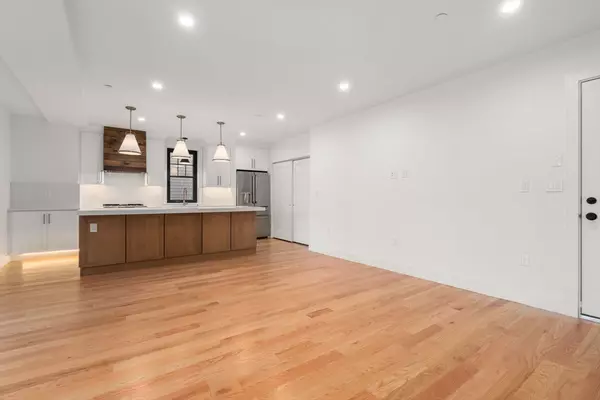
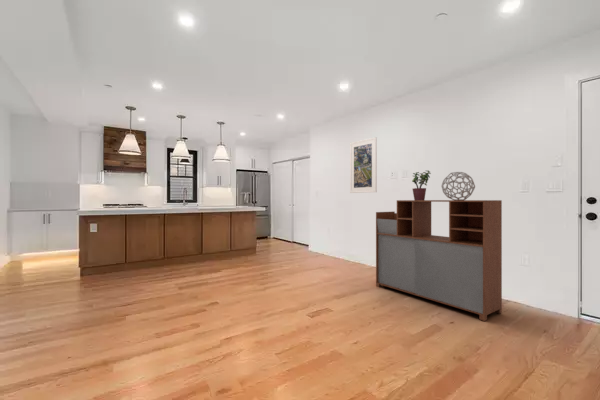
+ storage cabinet [375,199,503,322]
+ potted plant [411,170,432,200]
+ decorative sculpture [440,171,476,200]
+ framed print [349,136,378,194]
